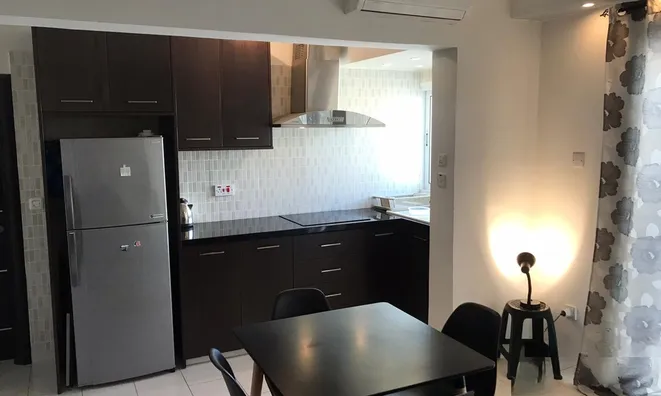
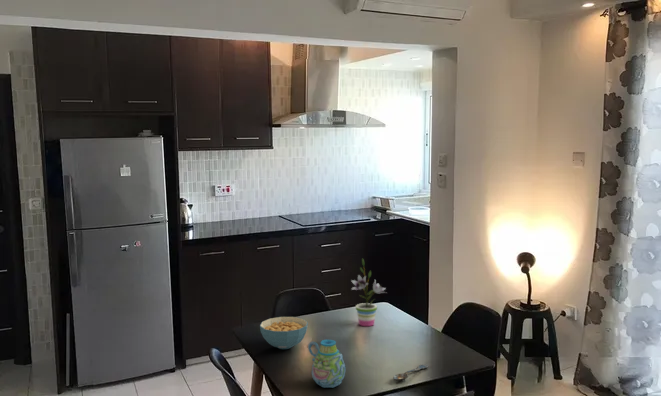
+ potted plant [350,258,387,327]
+ spoon [392,363,429,381]
+ cereal bowl [259,316,309,350]
+ mug [307,339,346,388]
